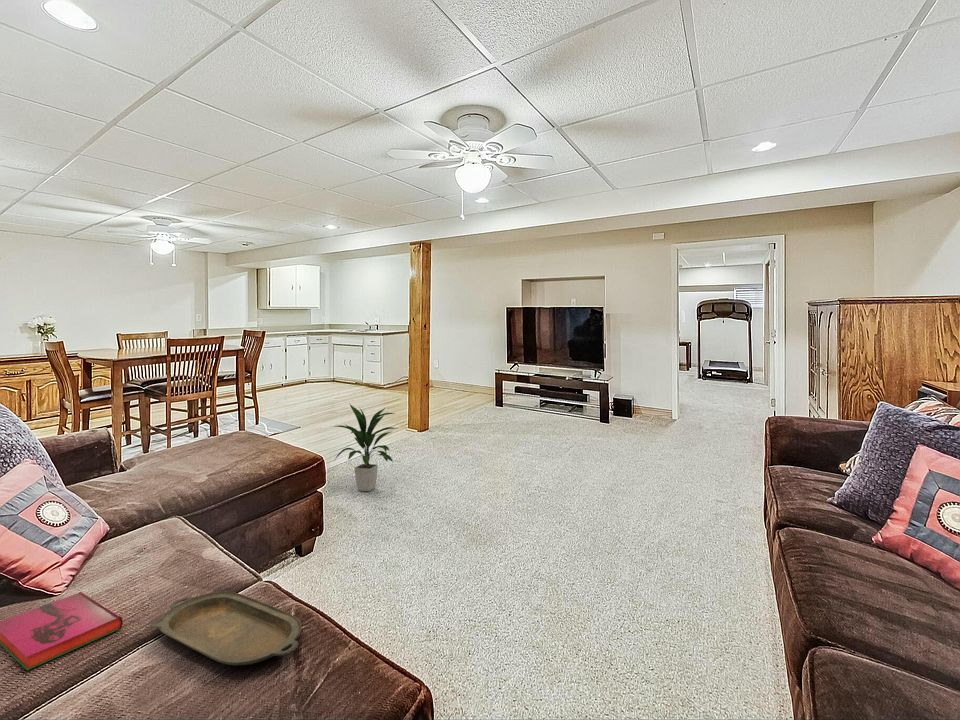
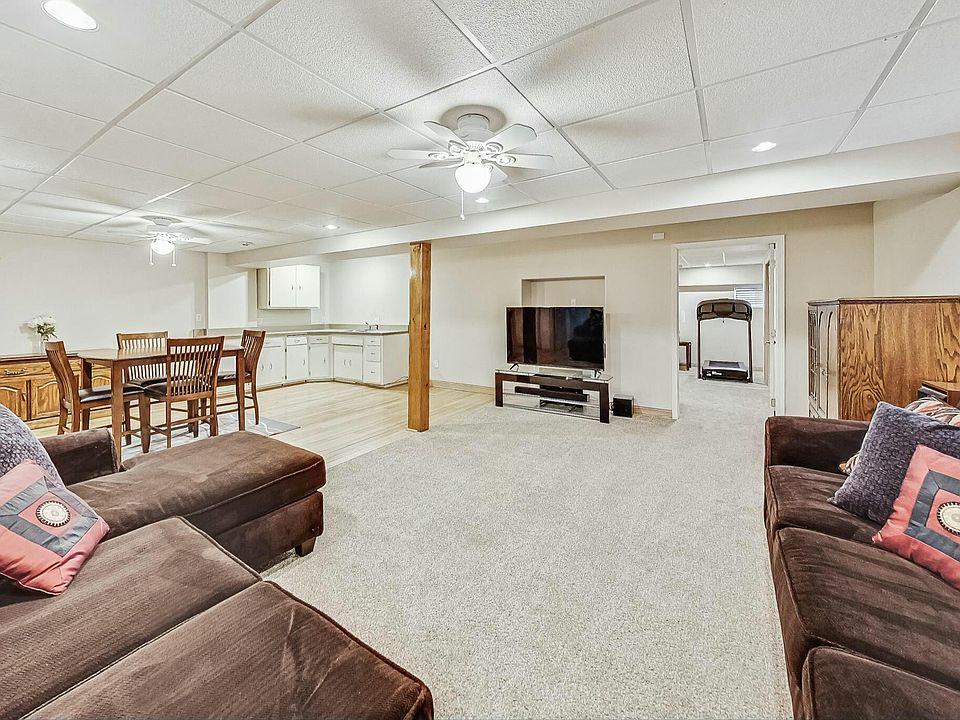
- serving tray [150,591,303,666]
- hardback book [0,591,124,671]
- indoor plant [331,402,399,492]
